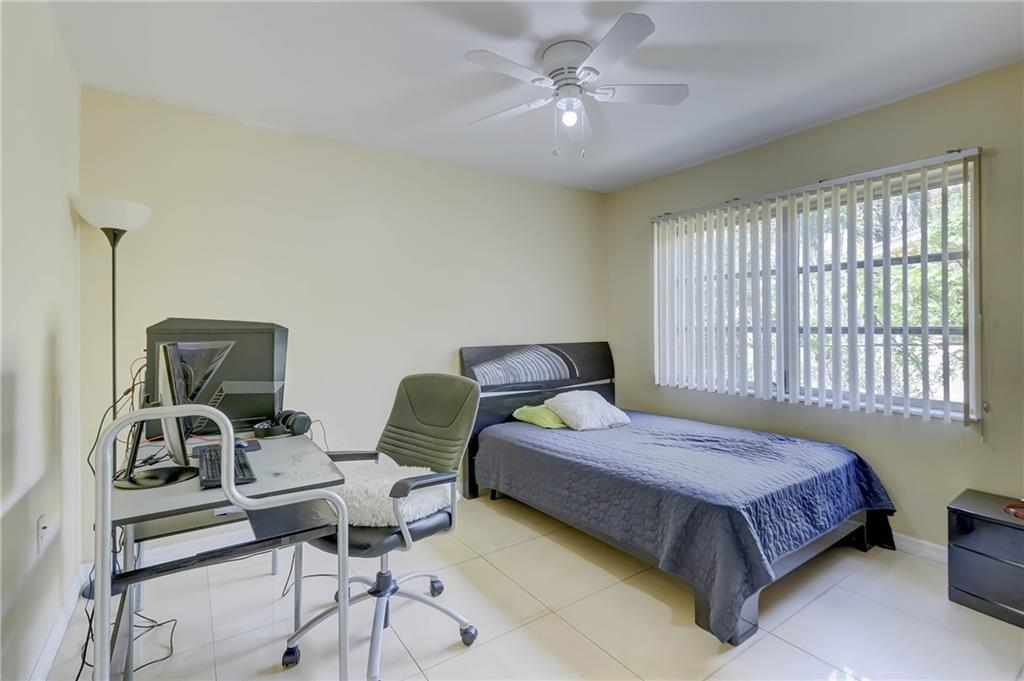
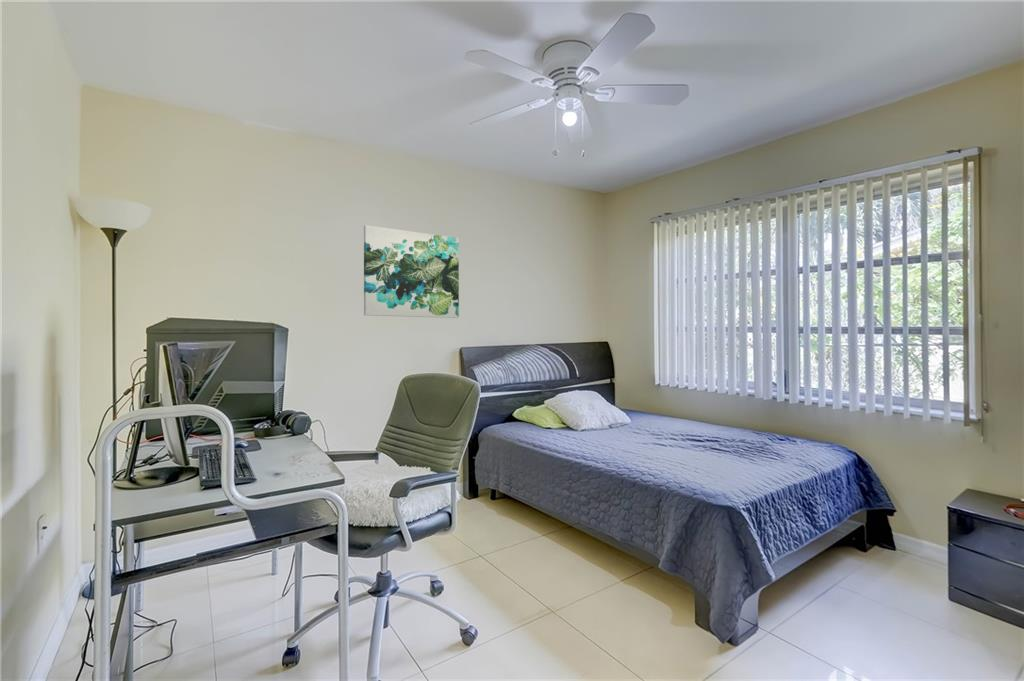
+ wall art [363,224,460,319]
